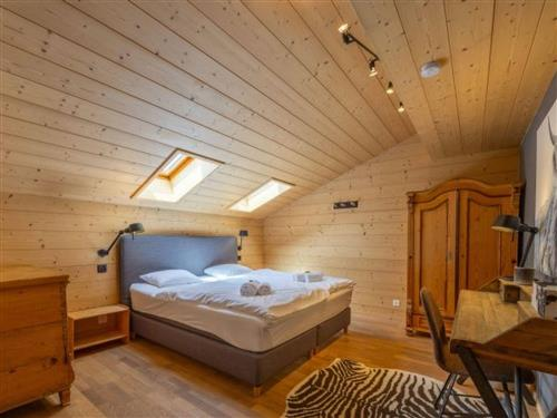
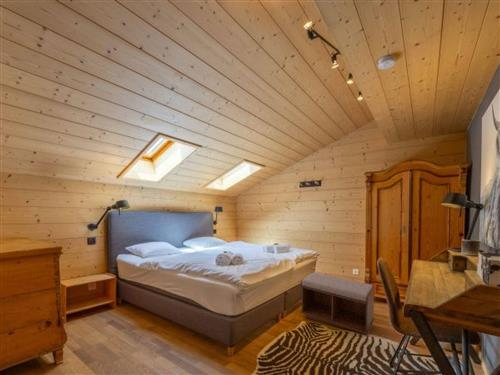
+ bench [300,272,376,335]
